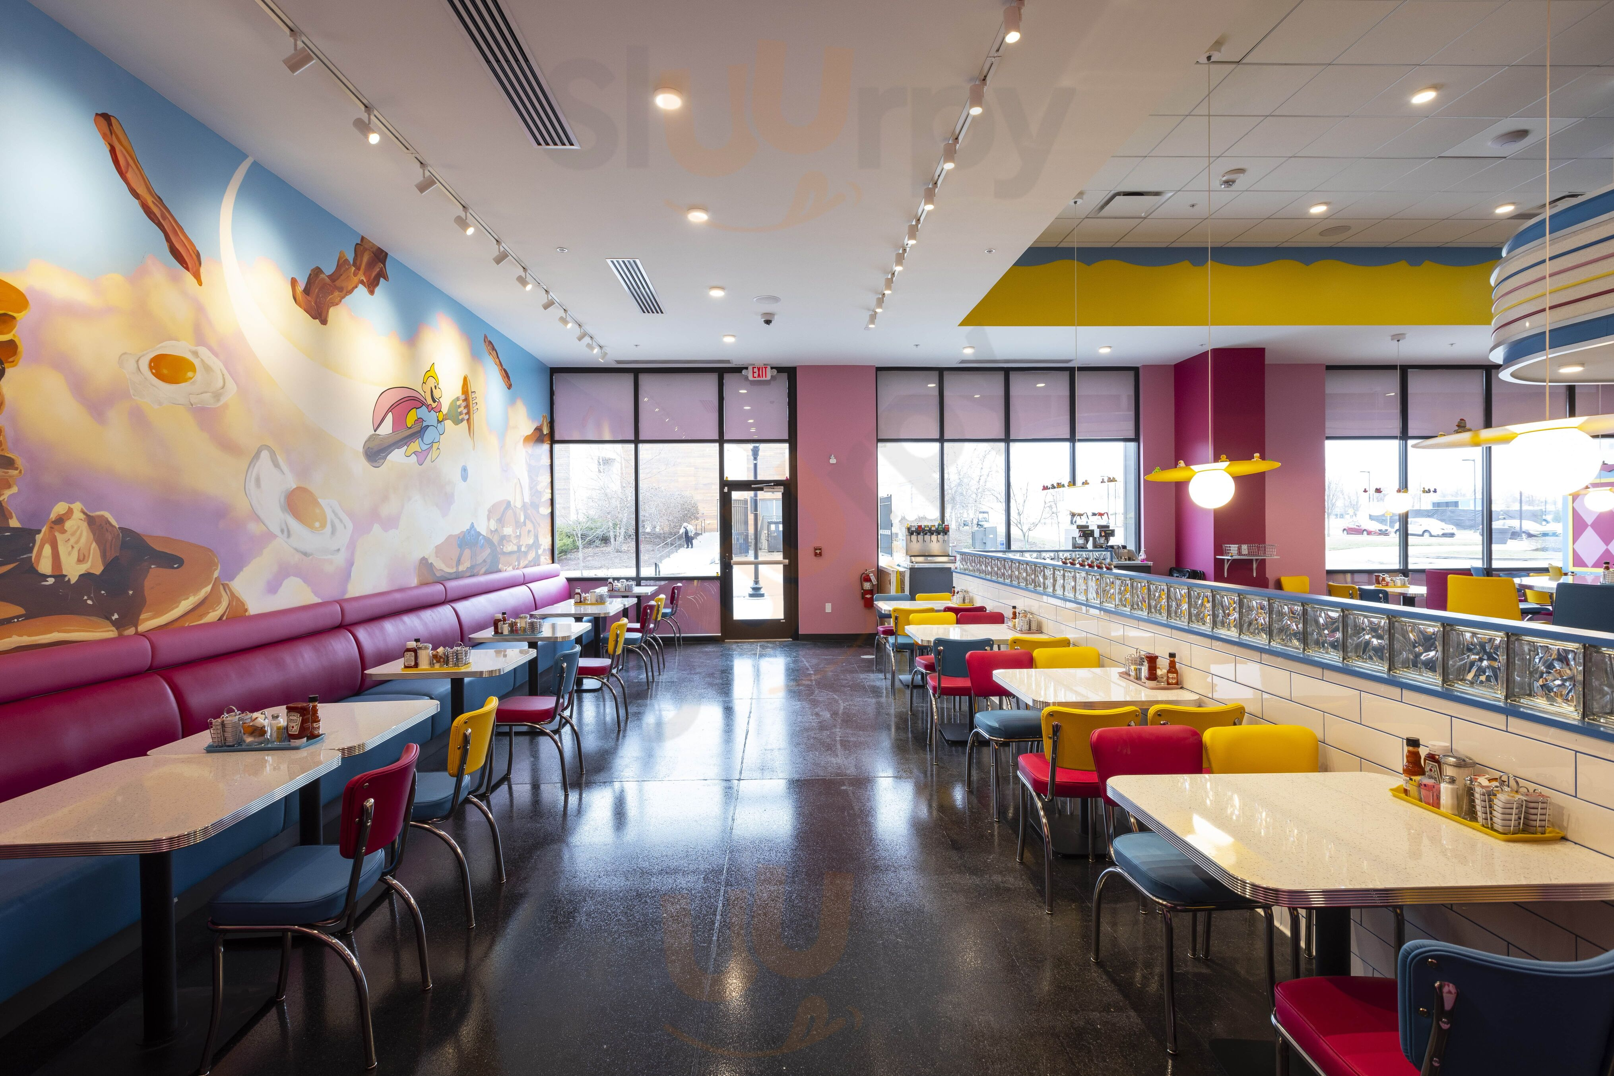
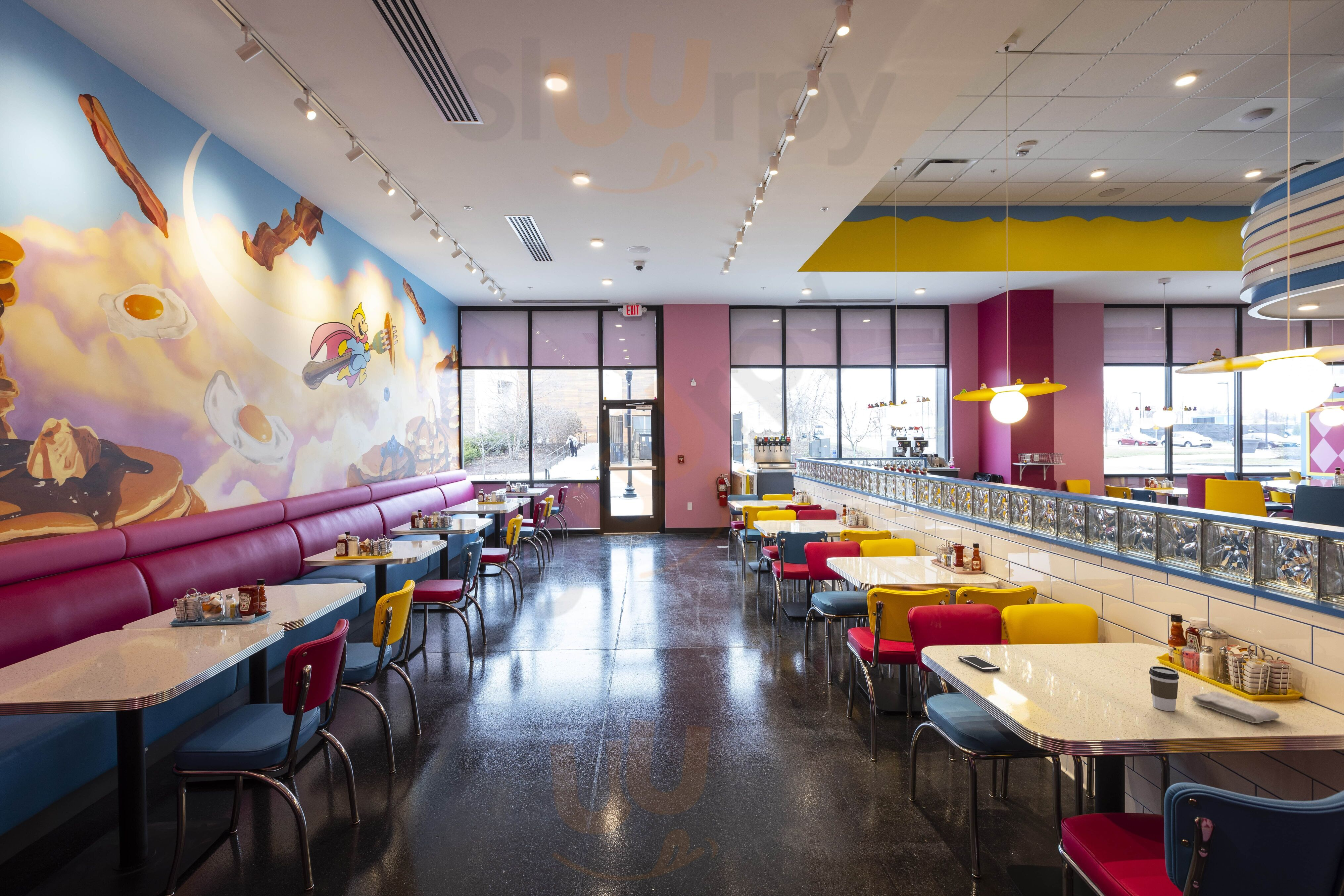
+ coffee cup [1149,666,1179,712]
+ washcloth [1191,692,1280,724]
+ cell phone [958,655,1001,672]
